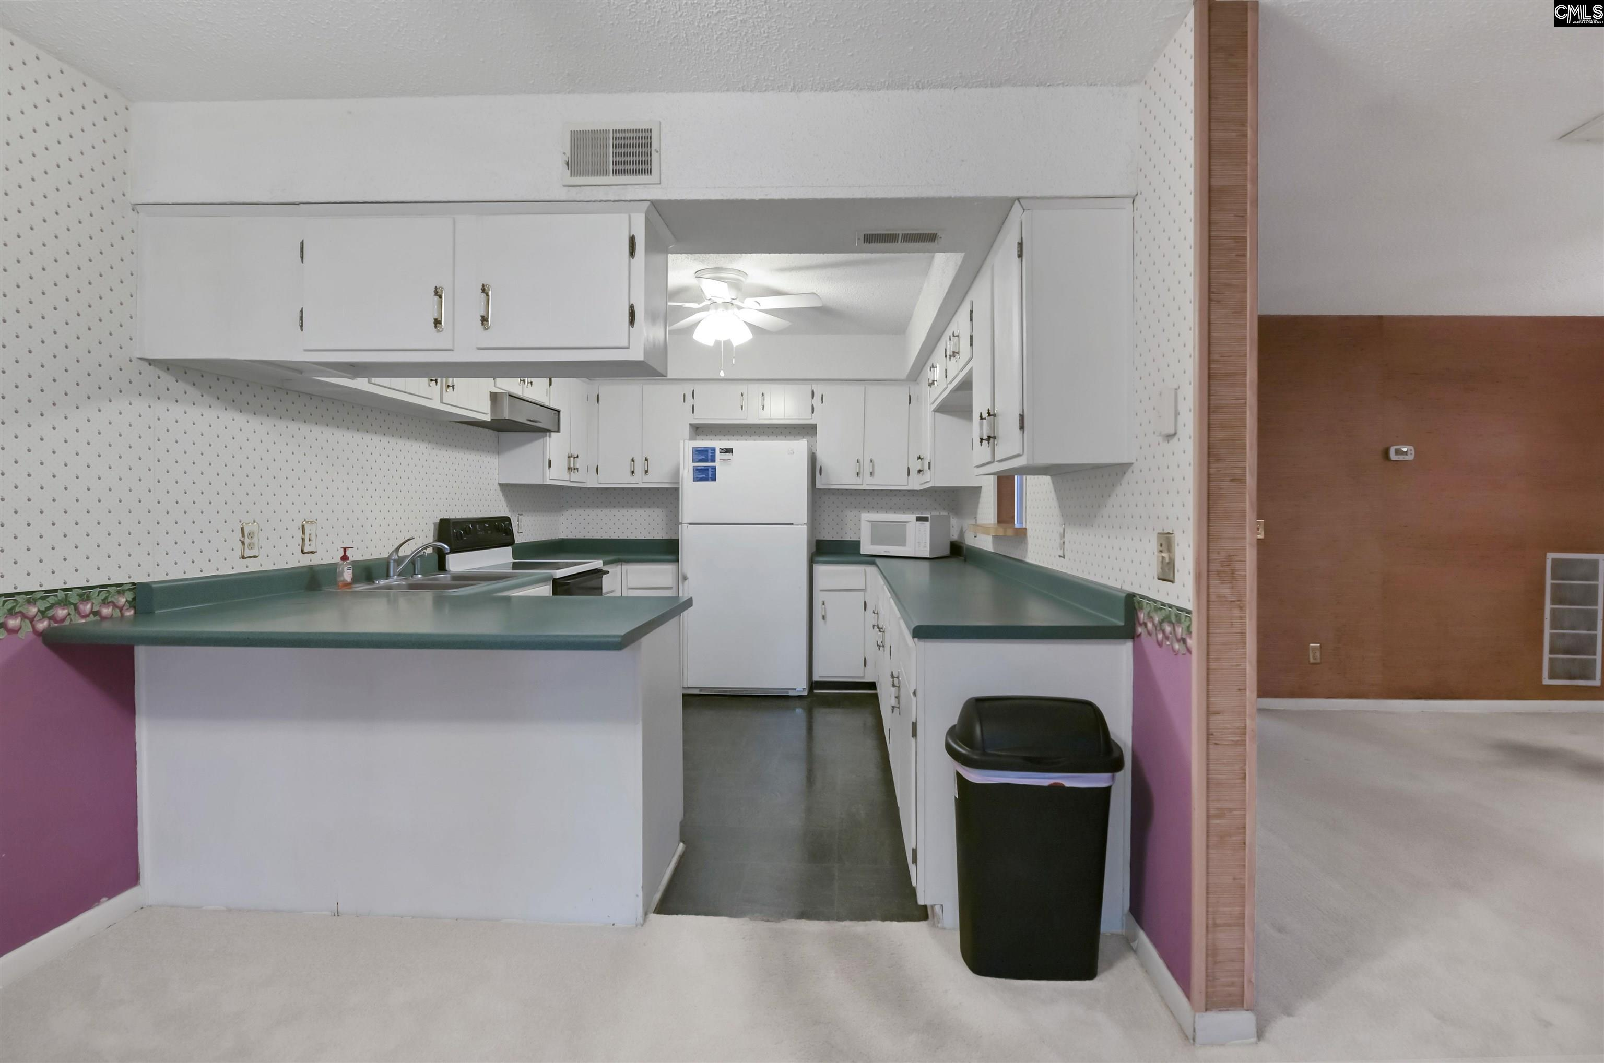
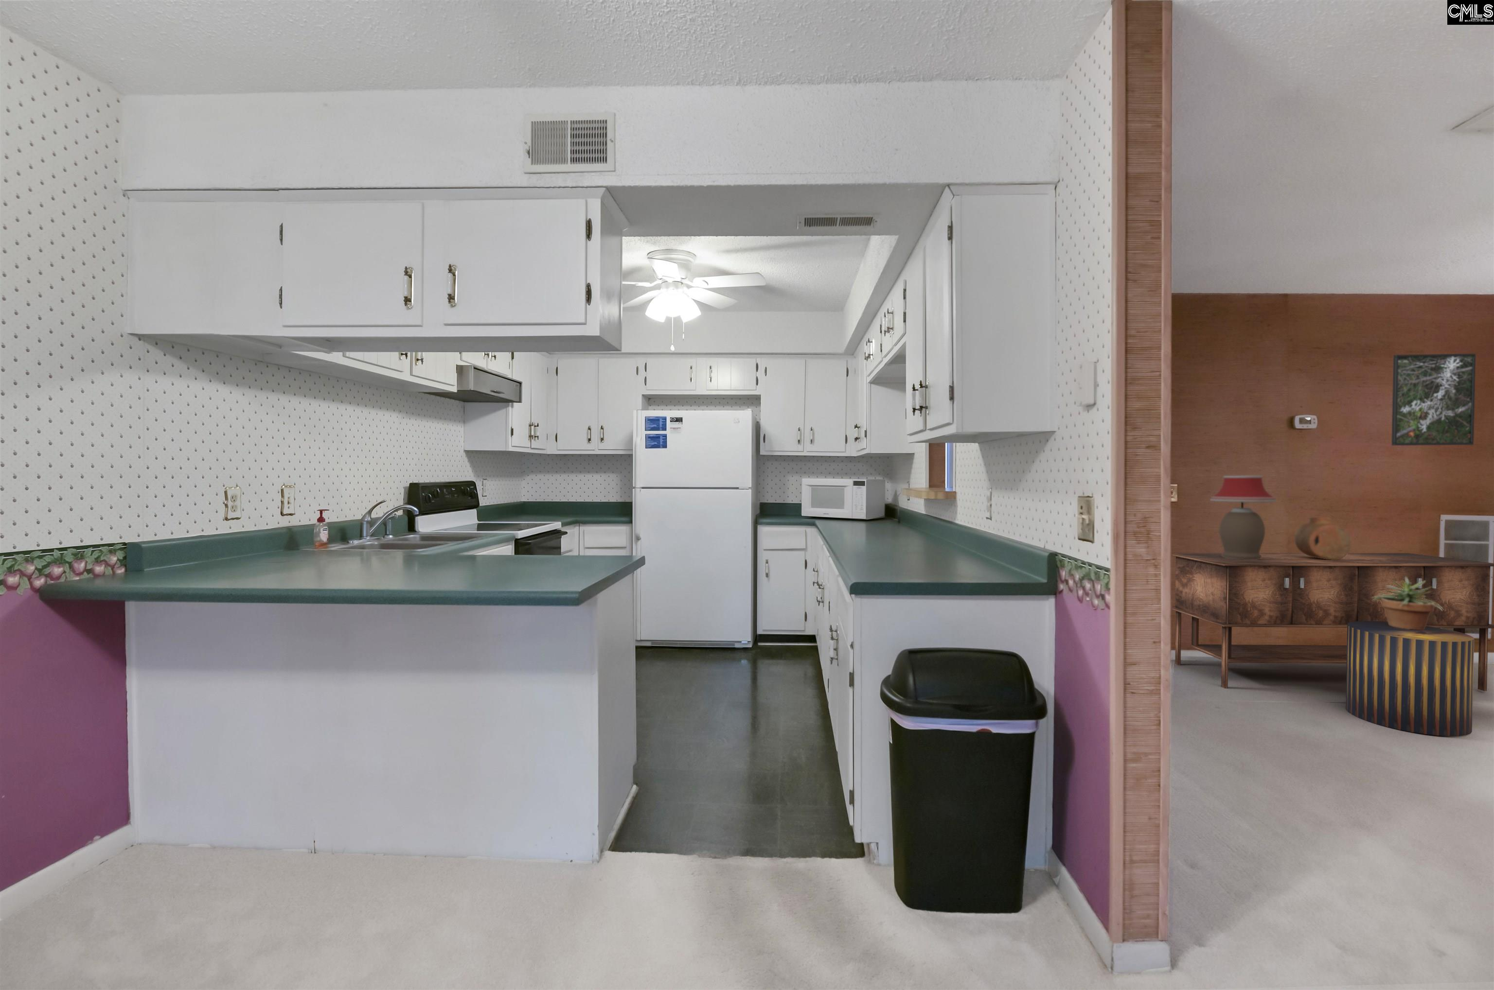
+ potted plant [1374,578,1442,630]
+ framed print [1391,352,1476,446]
+ vase [1294,517,1351,560]
+ table lamp [1210,475,1276,560]
+ stool [1345,621,1474,737]
+ sideboard [1172,552,1494,692]
